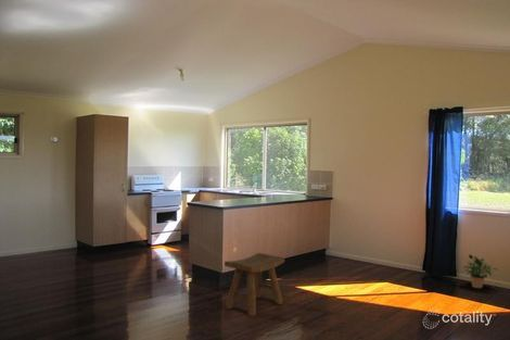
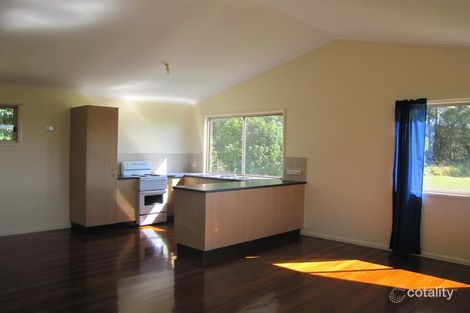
- stool [224,252,285,317]
- potted plant [460,253,499,289]
